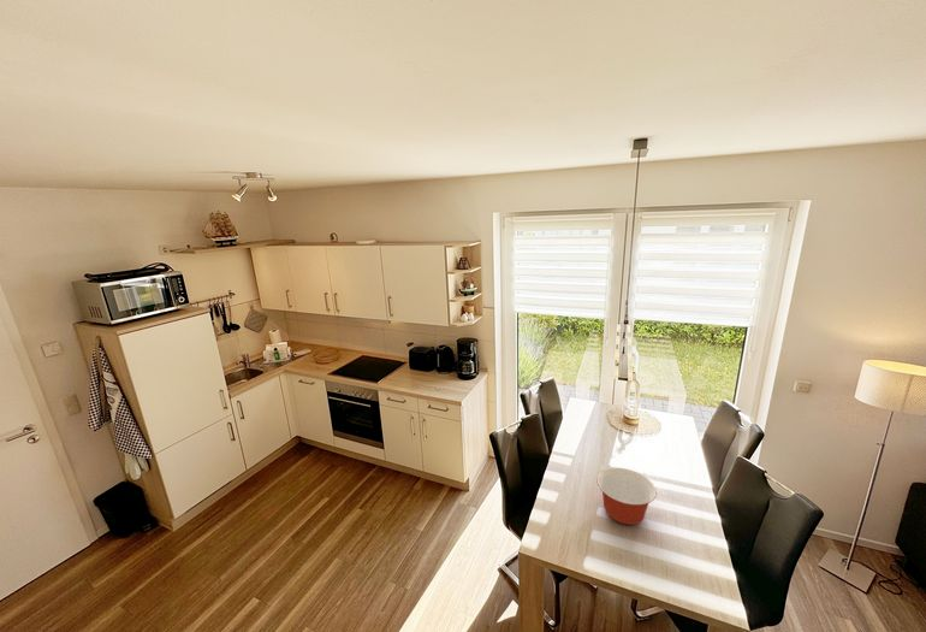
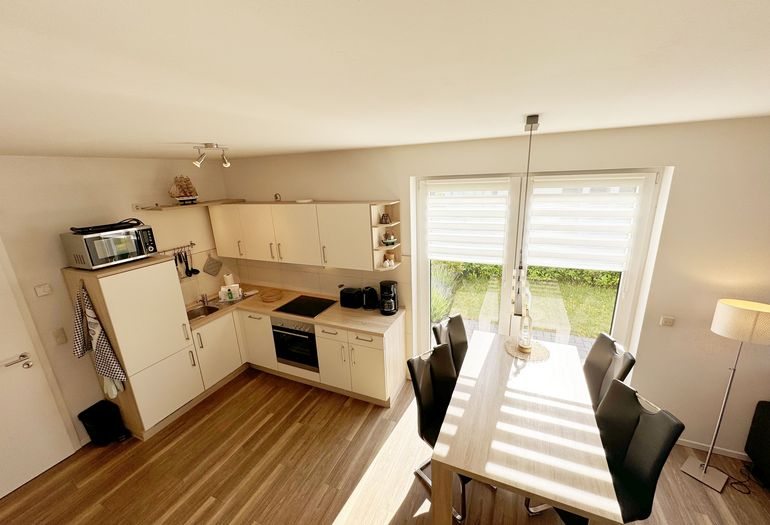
- mixing bowl [595,467,658,526]
